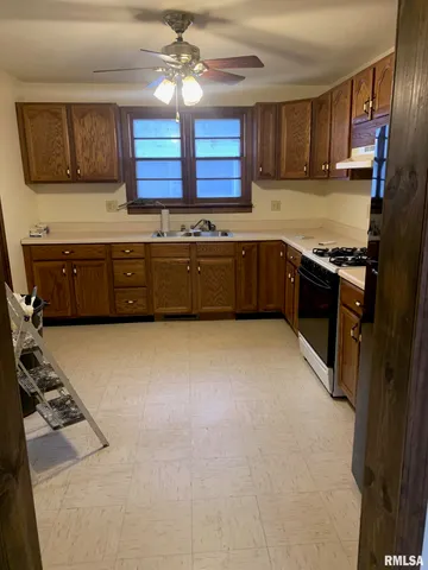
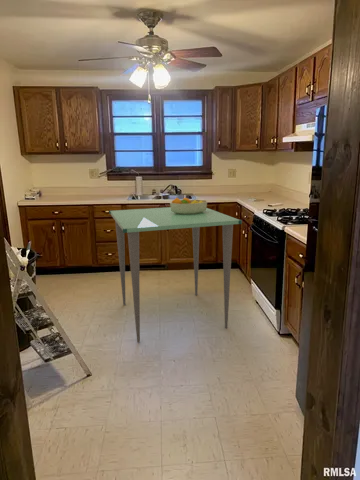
+ dining table [108,206,243,344]
+ fruit bowl [169,196,208,214]
